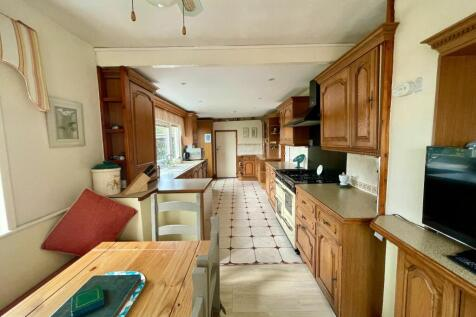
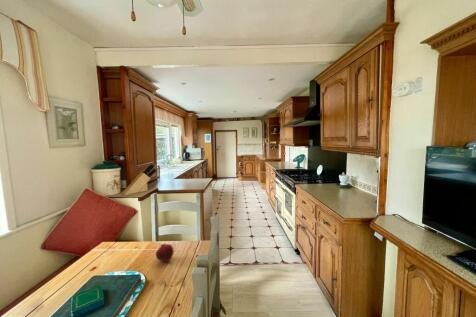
+ fruit [155,243,175,262]
